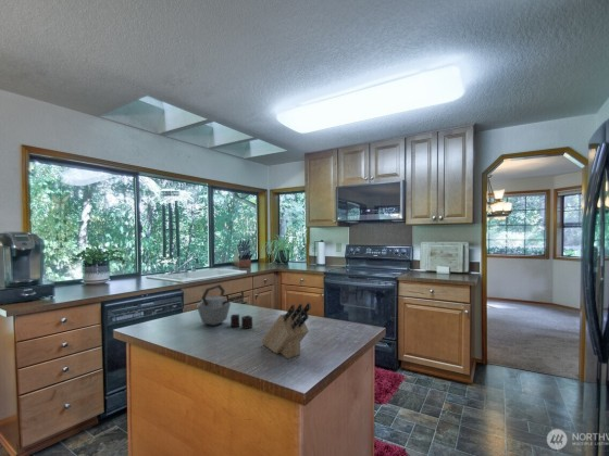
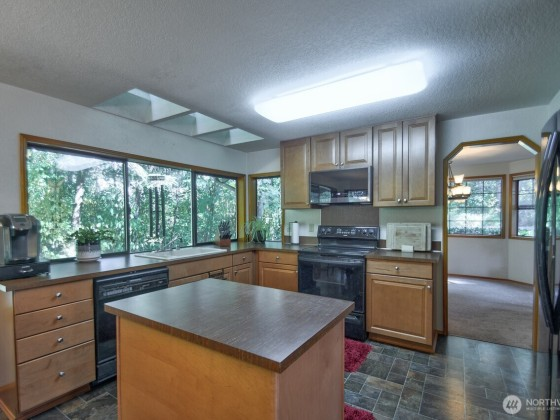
- knife block [260,302,311,359]
- kettle [196,283,253,330]
